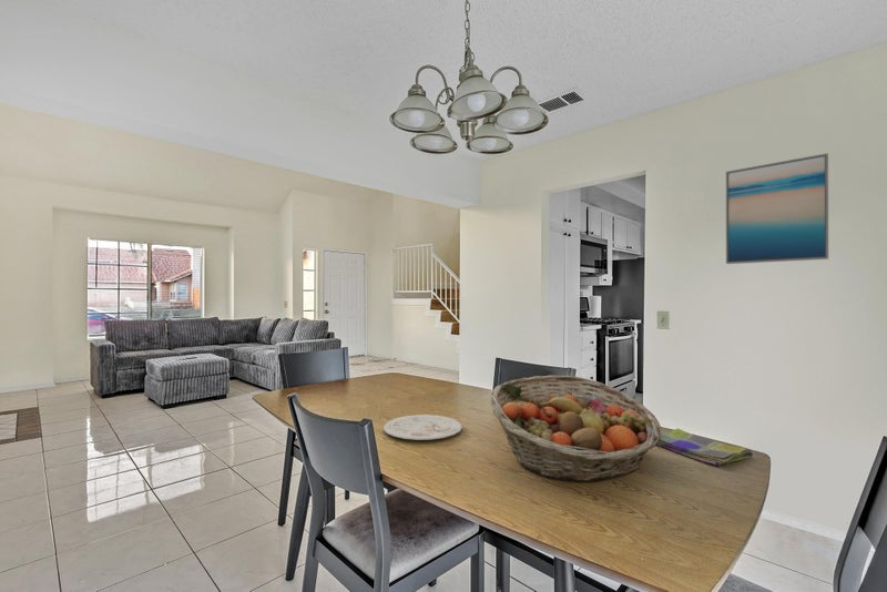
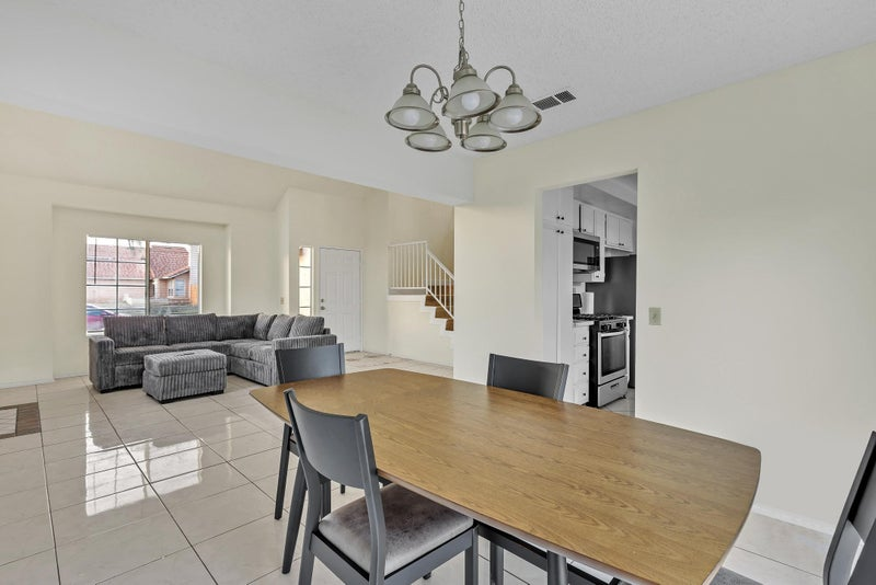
- dish towel [655,427,754,467]
- plate [383,414,463,441]
- fruit basket [489,375,663,483]
- wall art [725,152,829,265]
